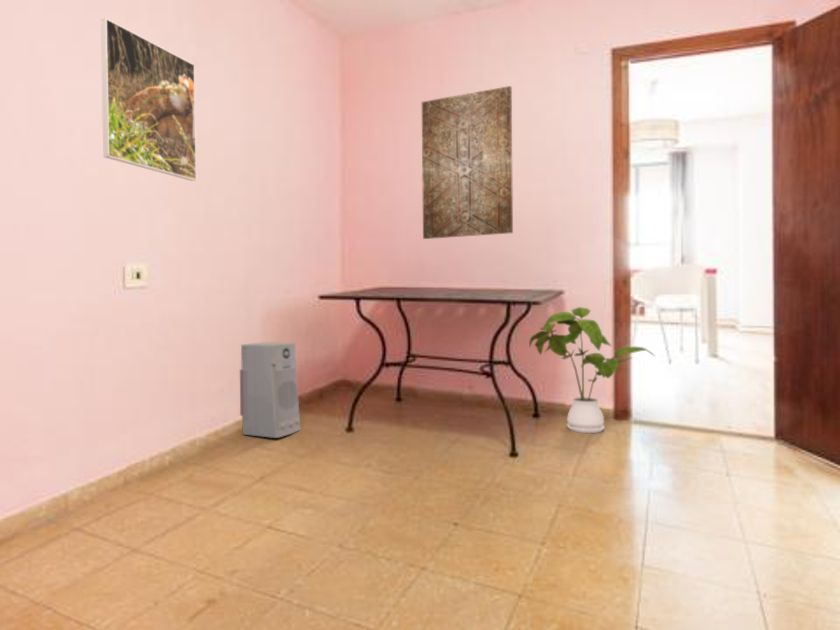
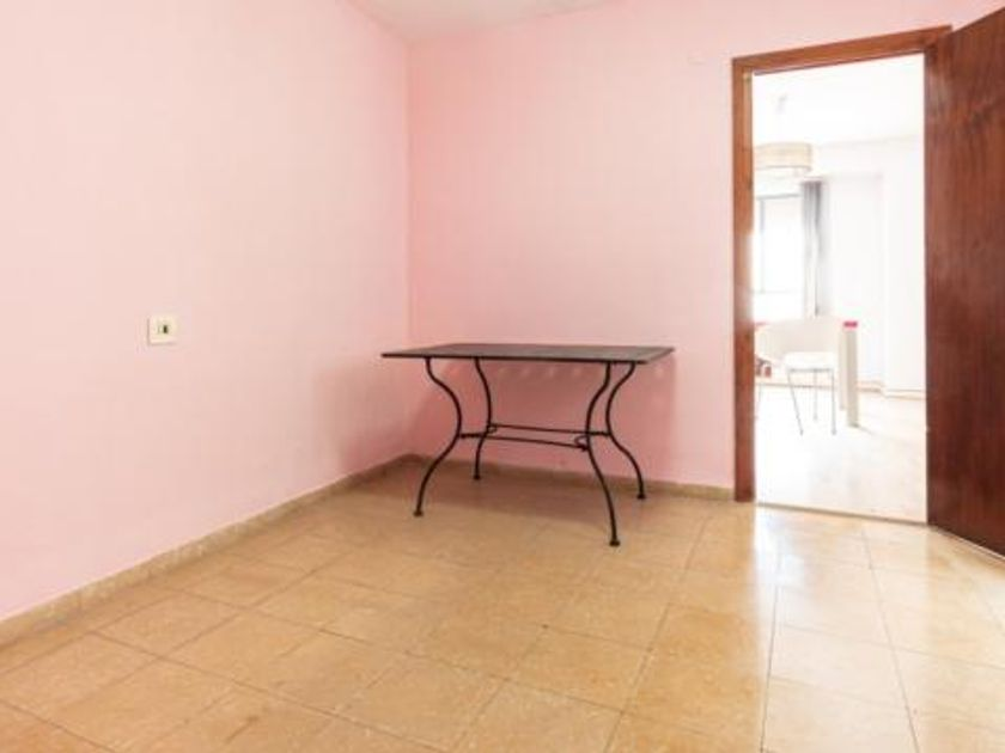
- house plant [528,306,656,434]
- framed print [100,17,197,182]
- air purifier [239,341,301,439]
- wall art [421,85,514,240]
